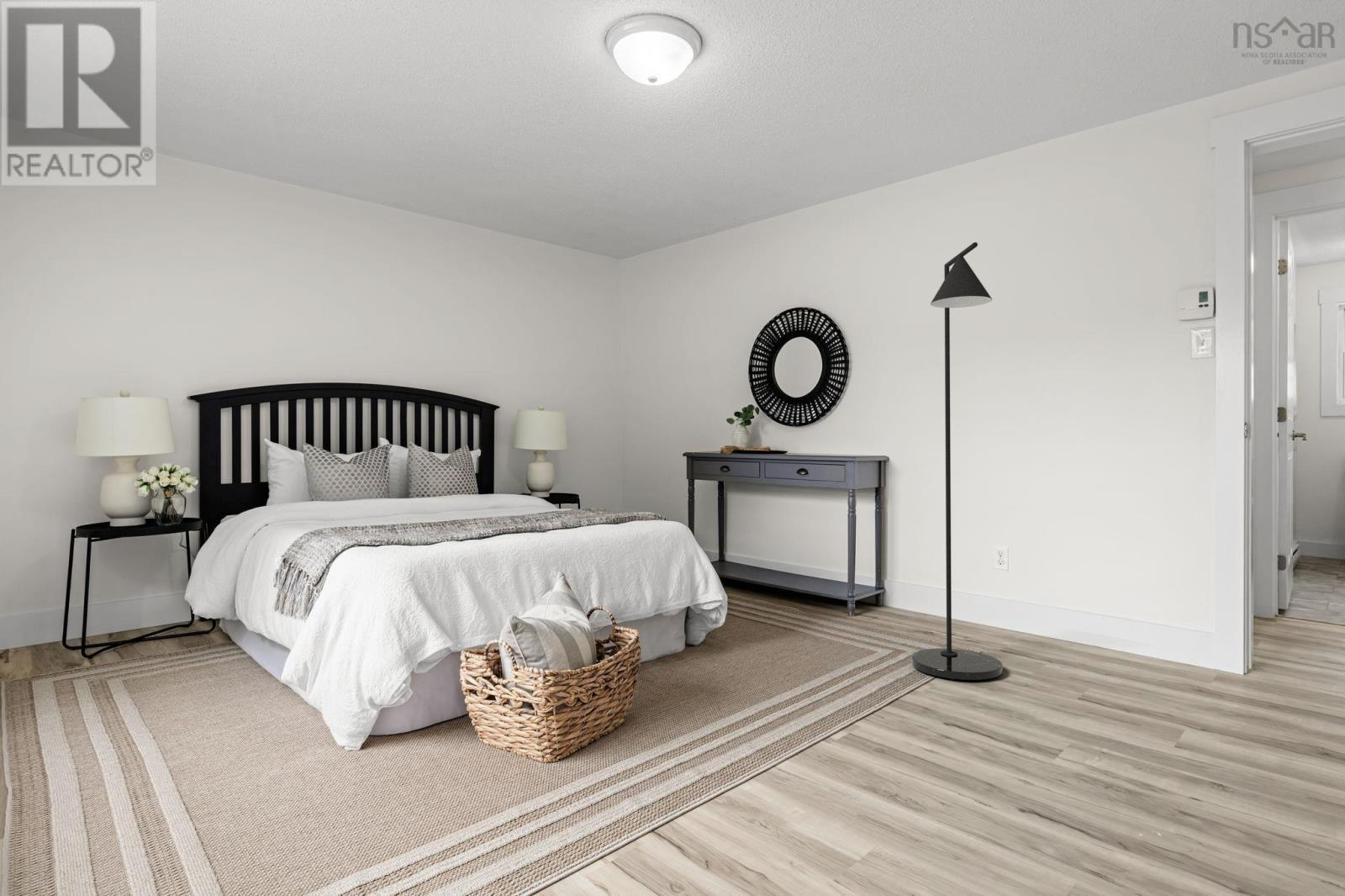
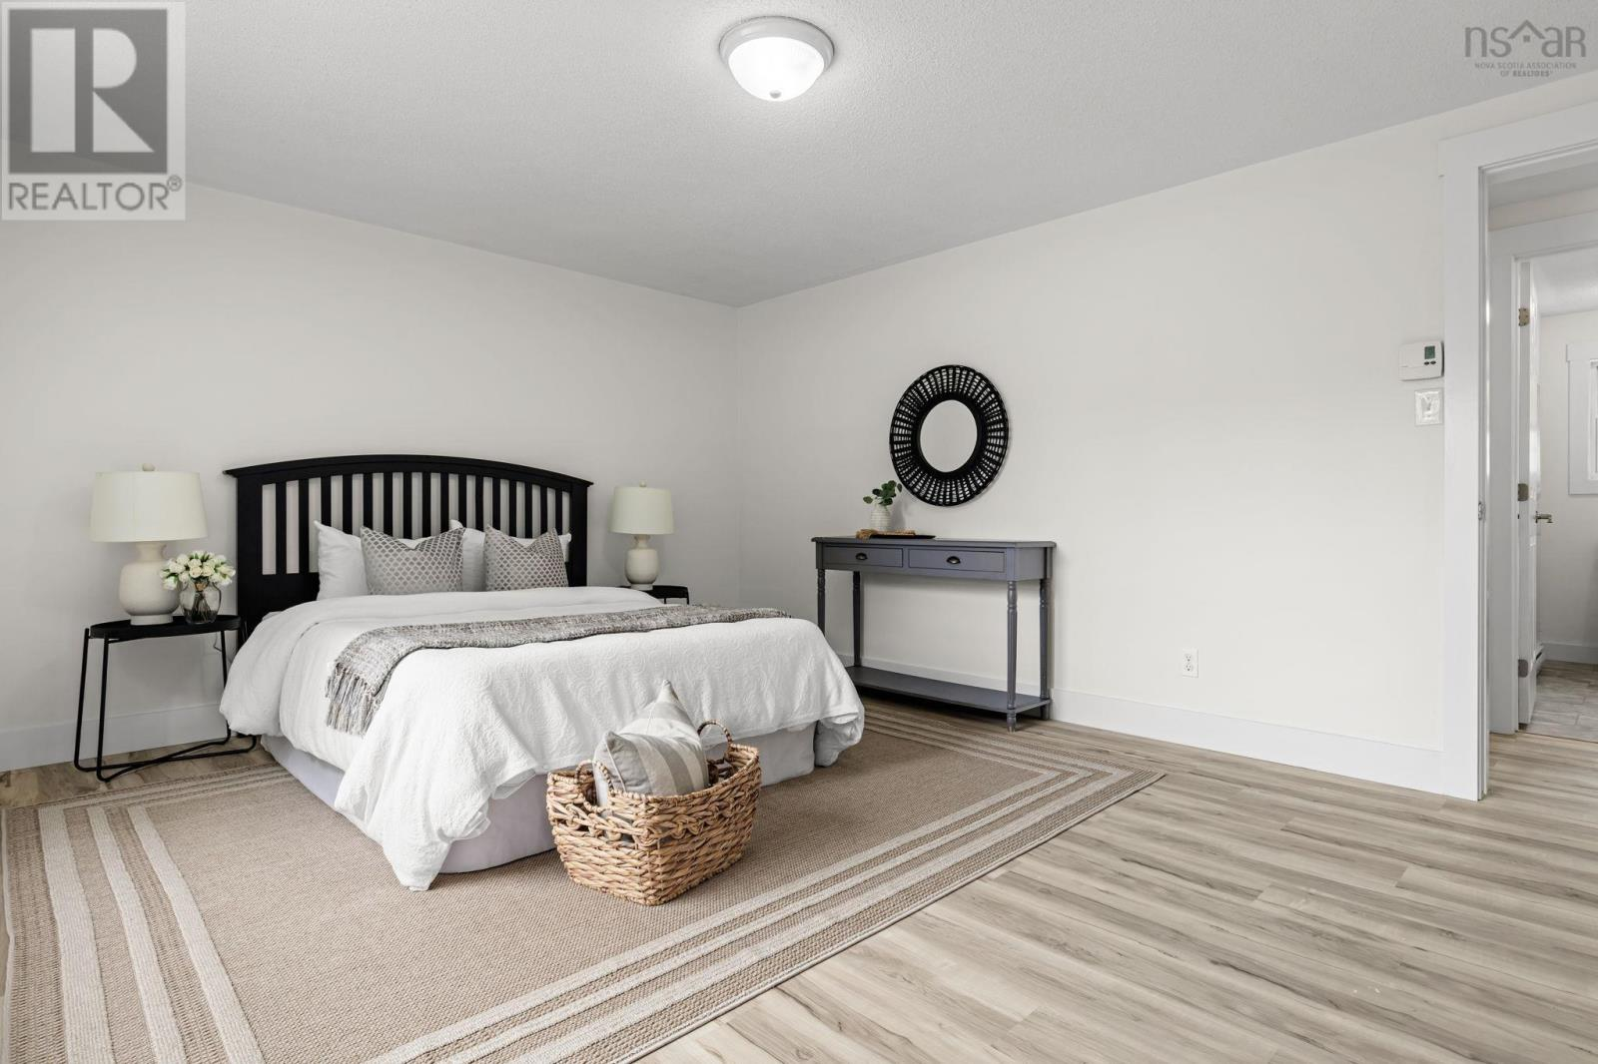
- floor lamp [910,241,1004,681]
